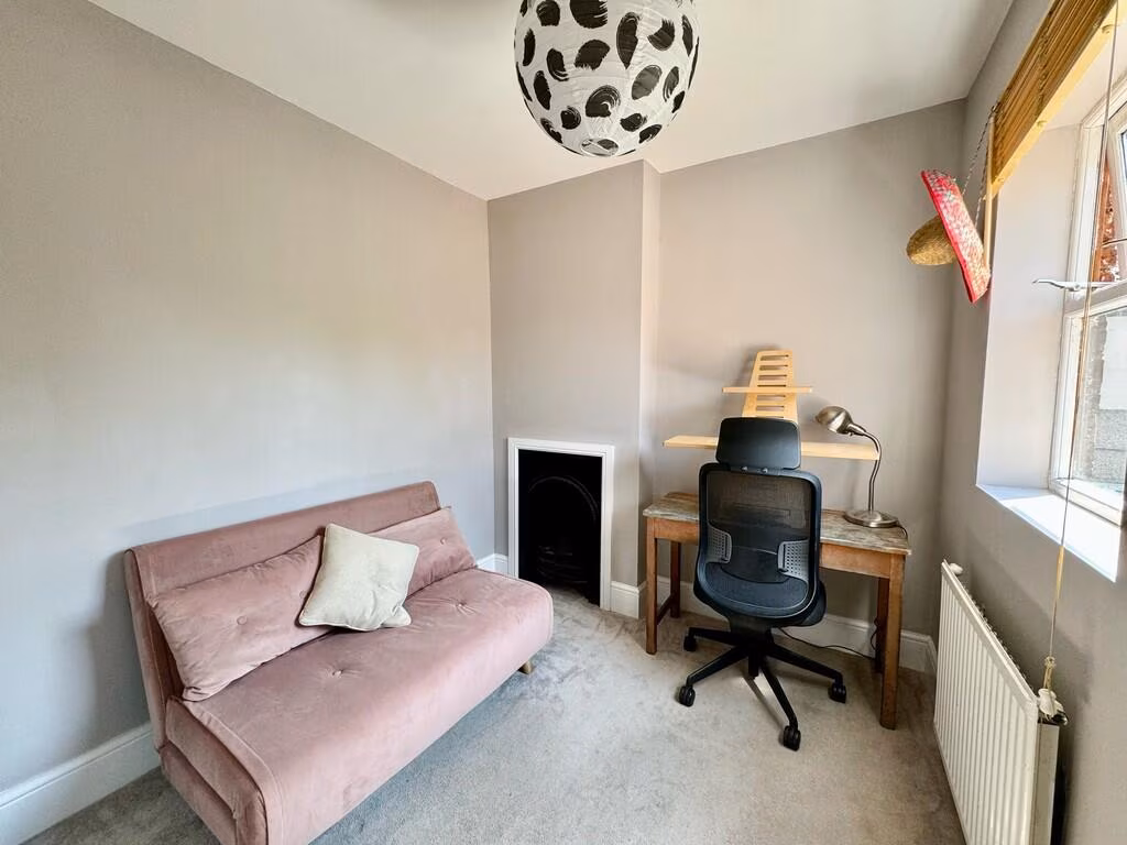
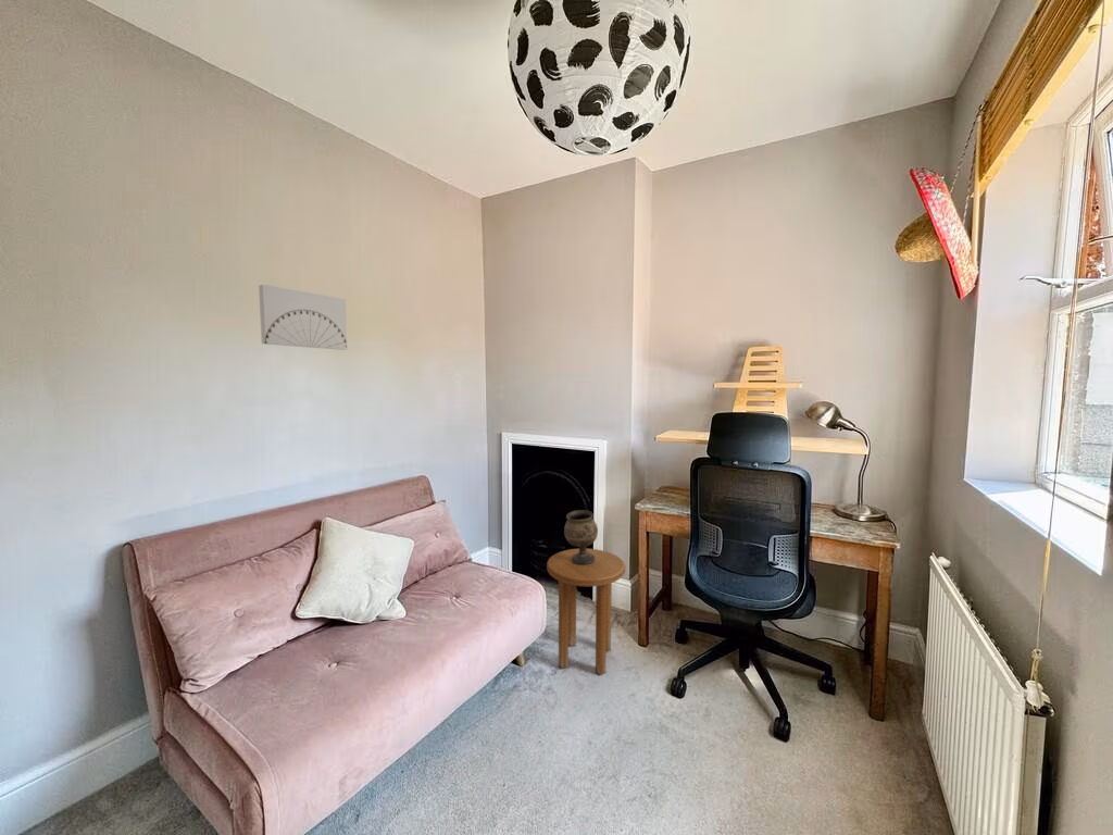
+ side table [546,548,626,676]
+ goblet [563,509,599,565]
+ wall art [258,284,348,351]
